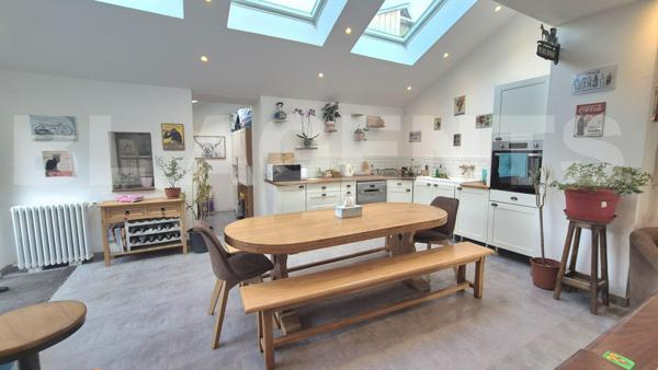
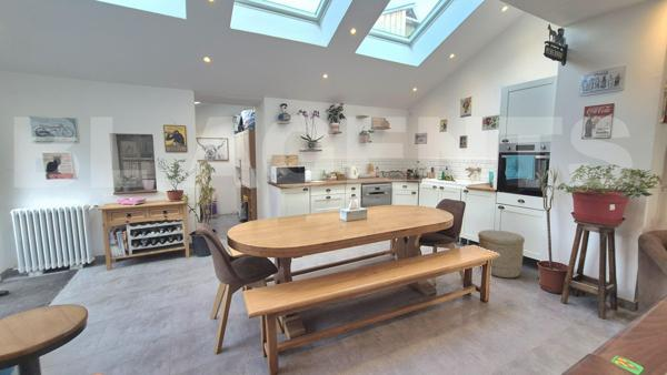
+ woven basket [477,229,526,278]
